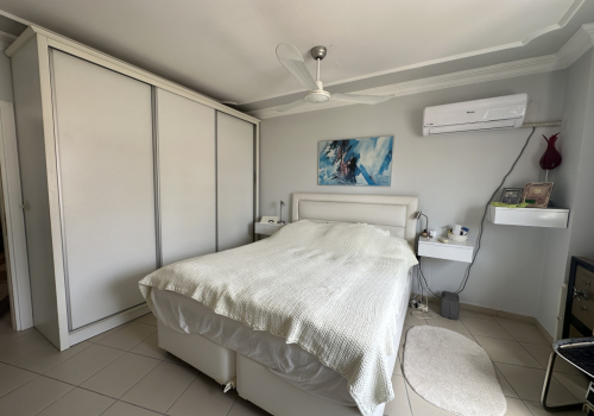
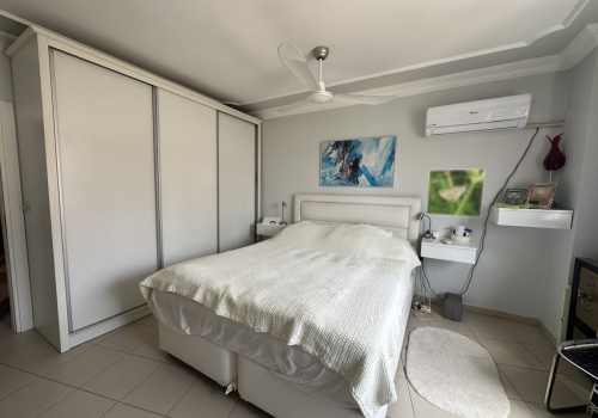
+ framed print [425,167,487,219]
